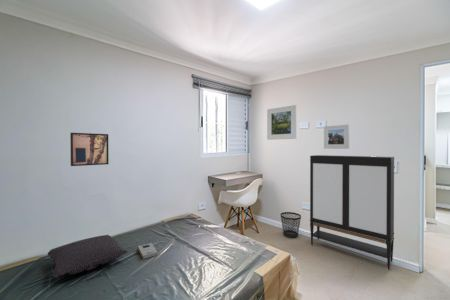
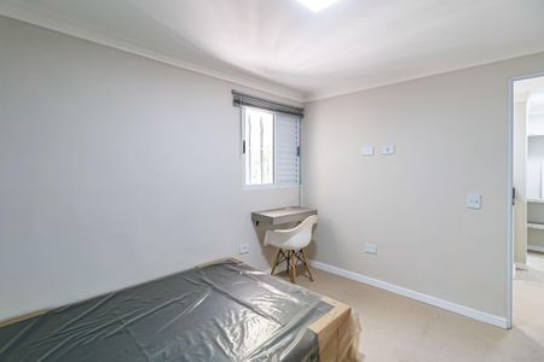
- wall art [69,132,109,167]
- wastebasket [280,211,302,239]
- storage cabinet [309,154,395,271]
- pillow [47,234,129,279]
- book [137,242,159,260]
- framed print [323,124,350,150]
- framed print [266,104,297,141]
